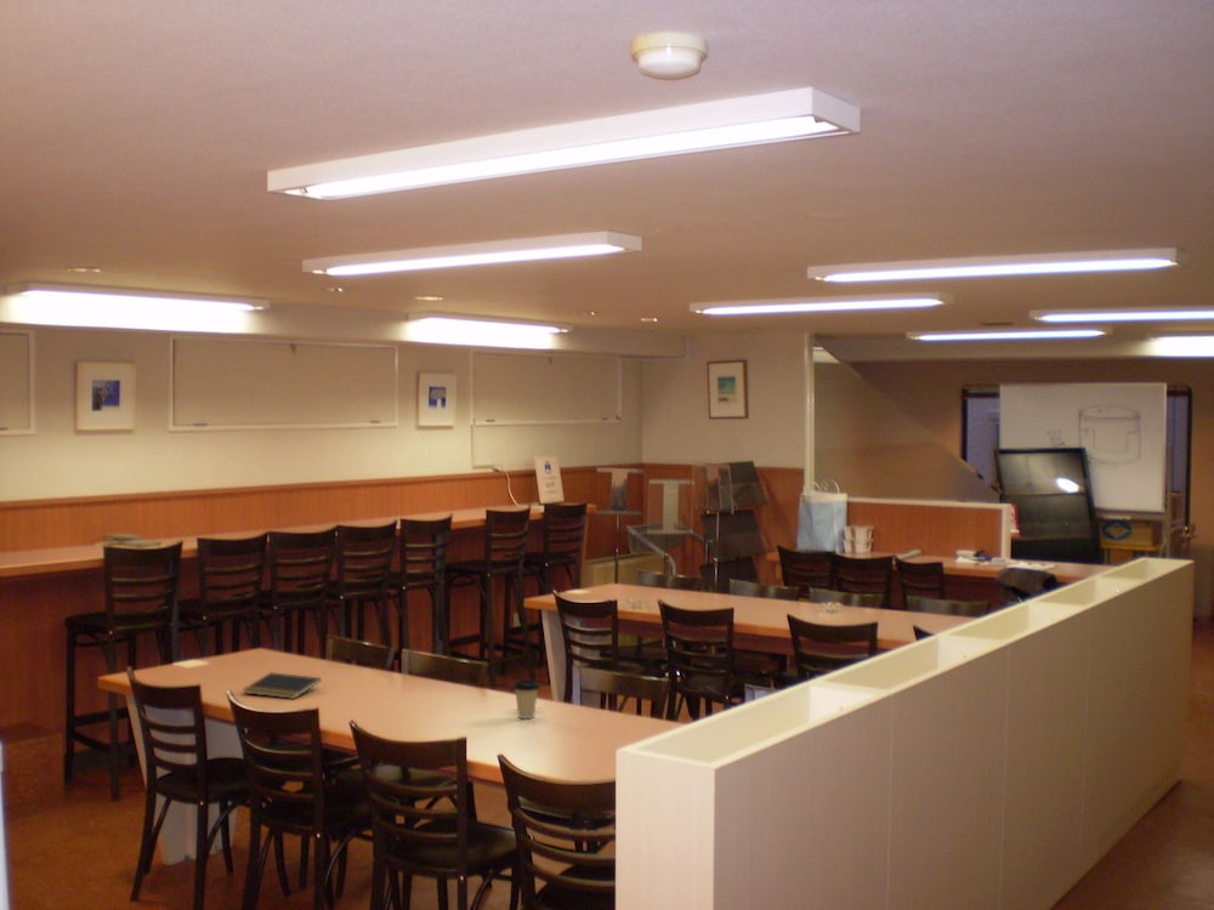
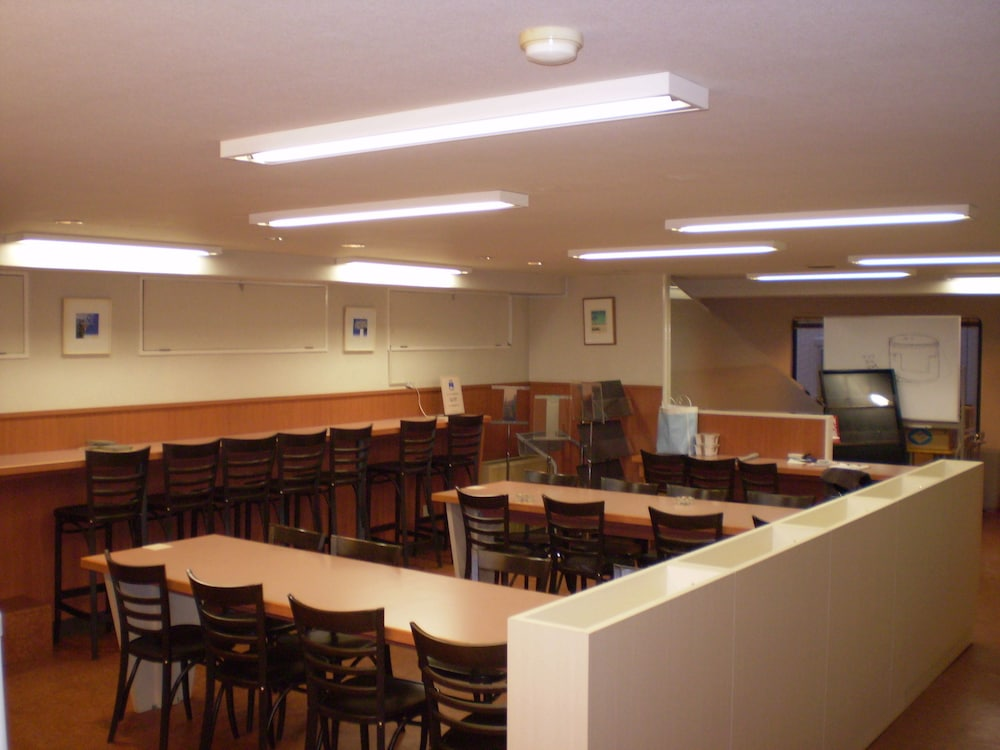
- coffee cup [512,678,541,720]
- notepad [242,671,323,700]
